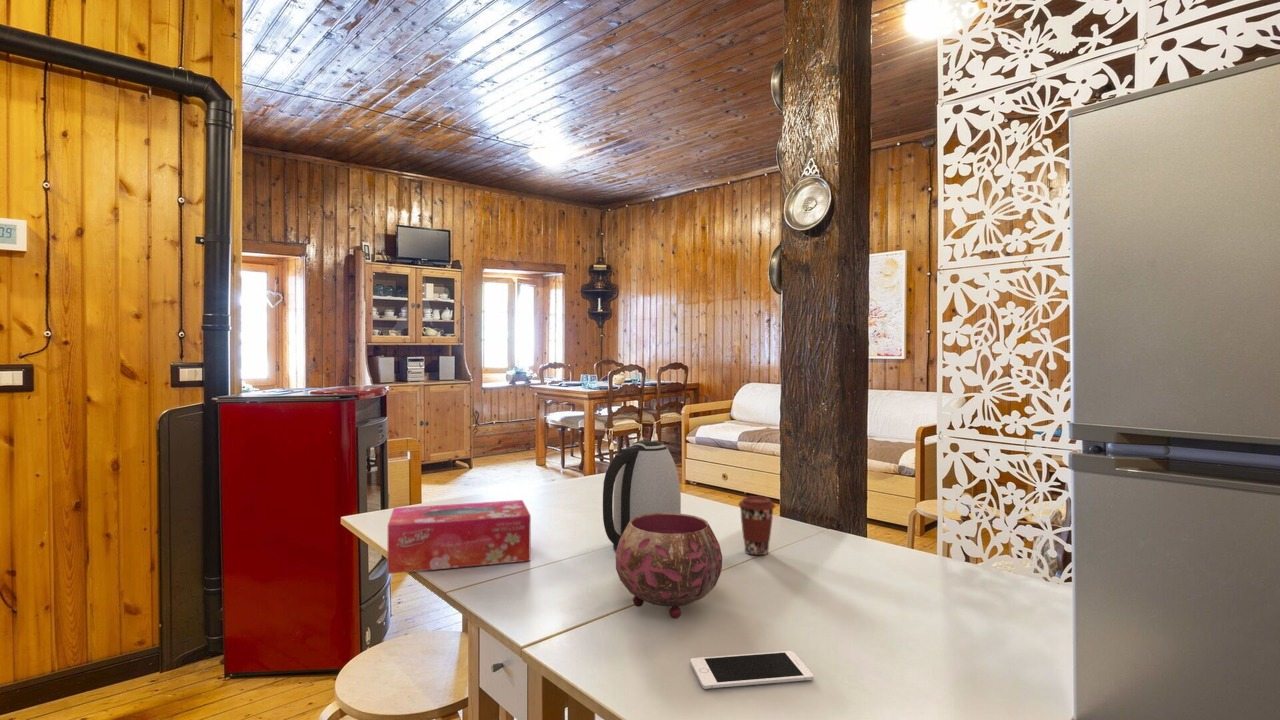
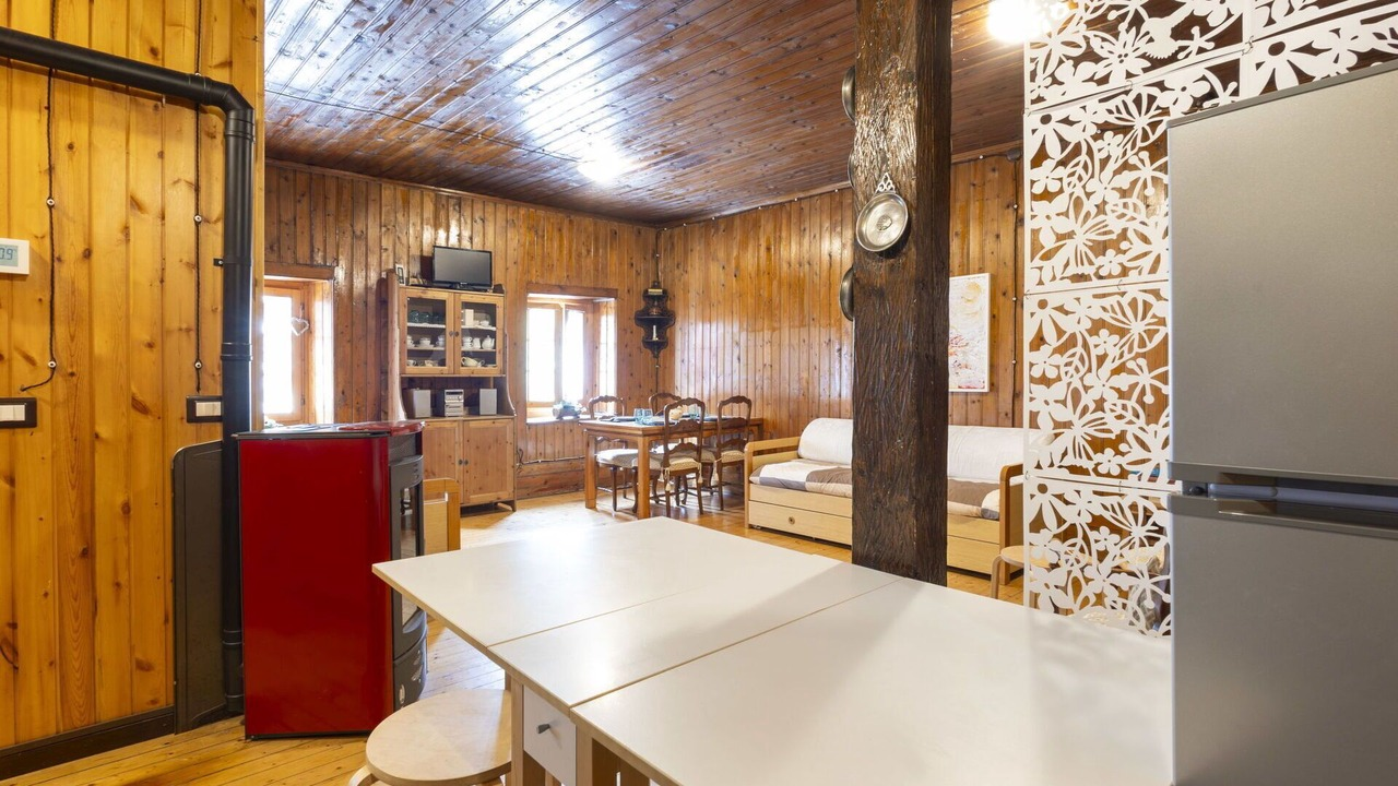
- cell phone [690,650,815,690]
- bowl [615,513,723,619]
- kettle [602,439,682,552]
- coffee cup [737,495,776,556]
- tissue box [387,499,532,575]
